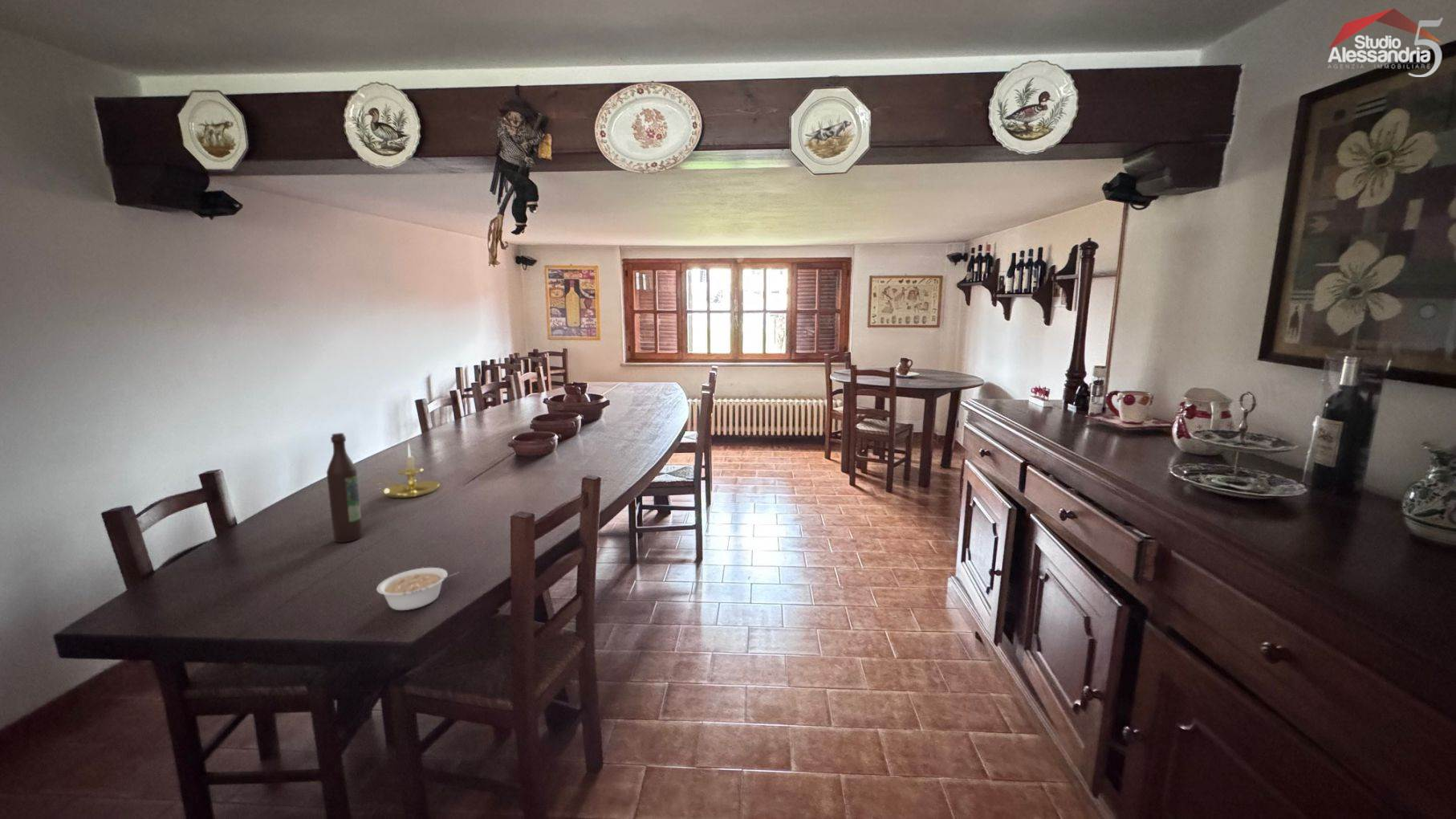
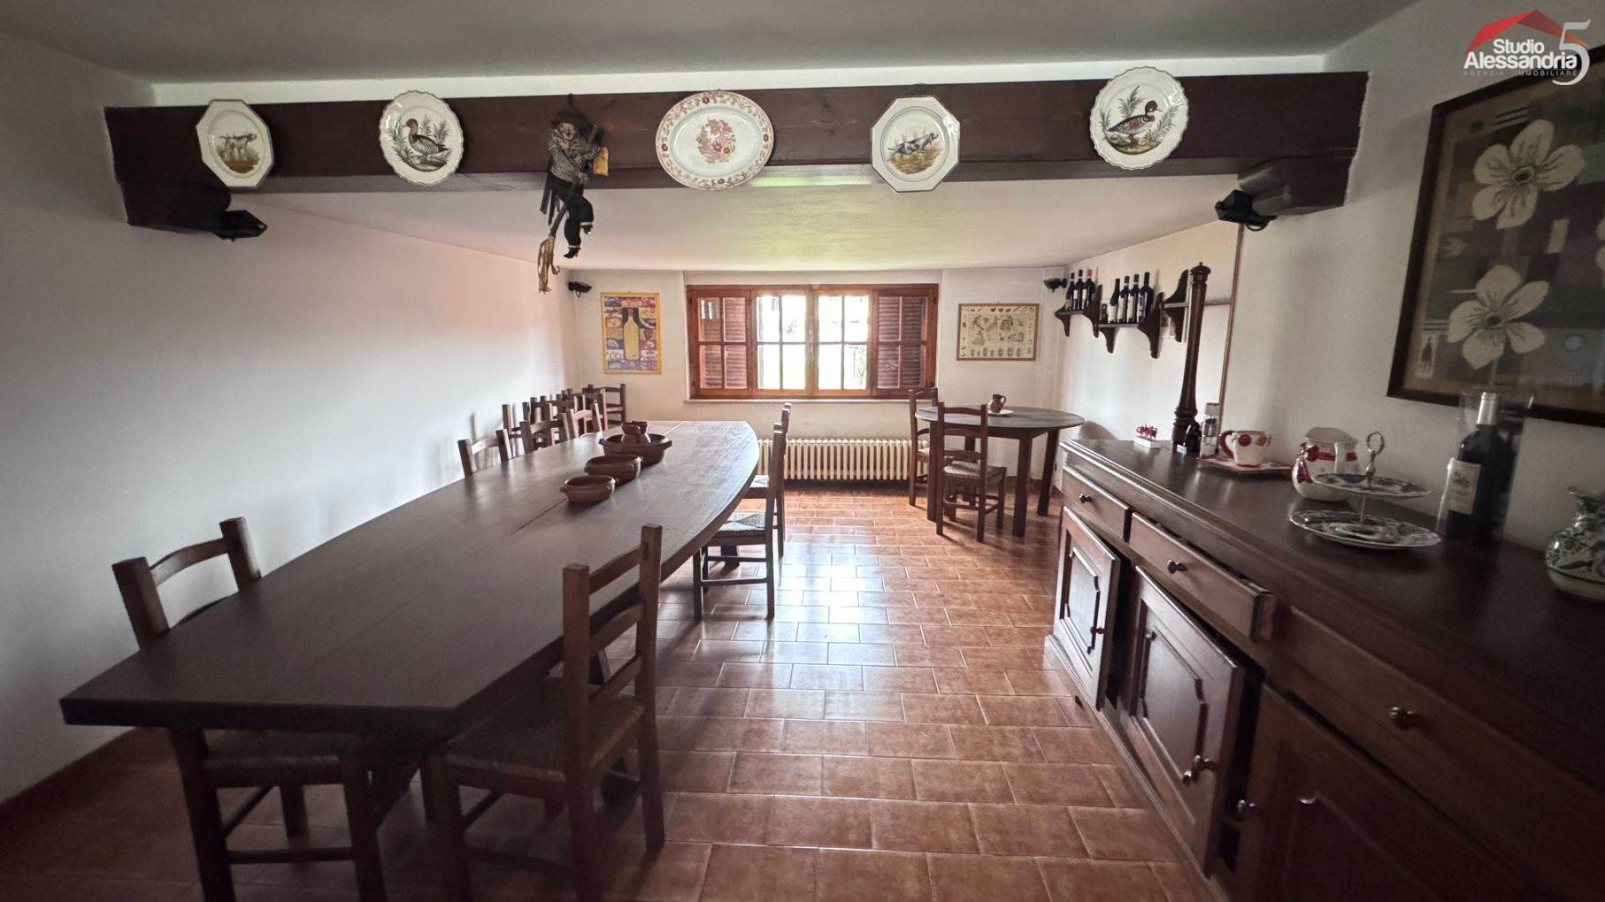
- legume [376,567,460,611]
- candle holder [372,442,441,499]
- wine bottle [326,432,364,544]
